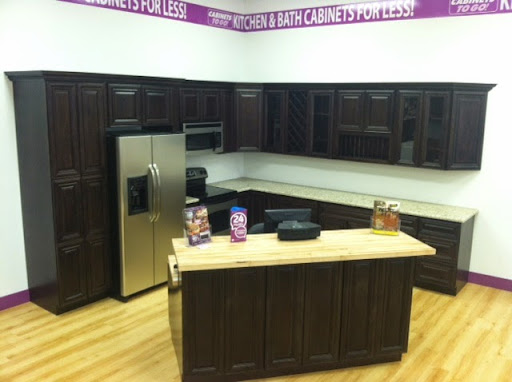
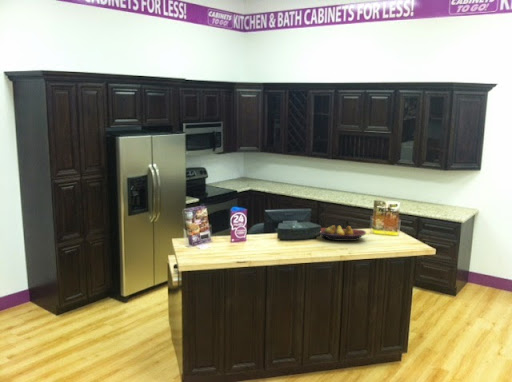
+ fruit bowl [318,224,367,242]
